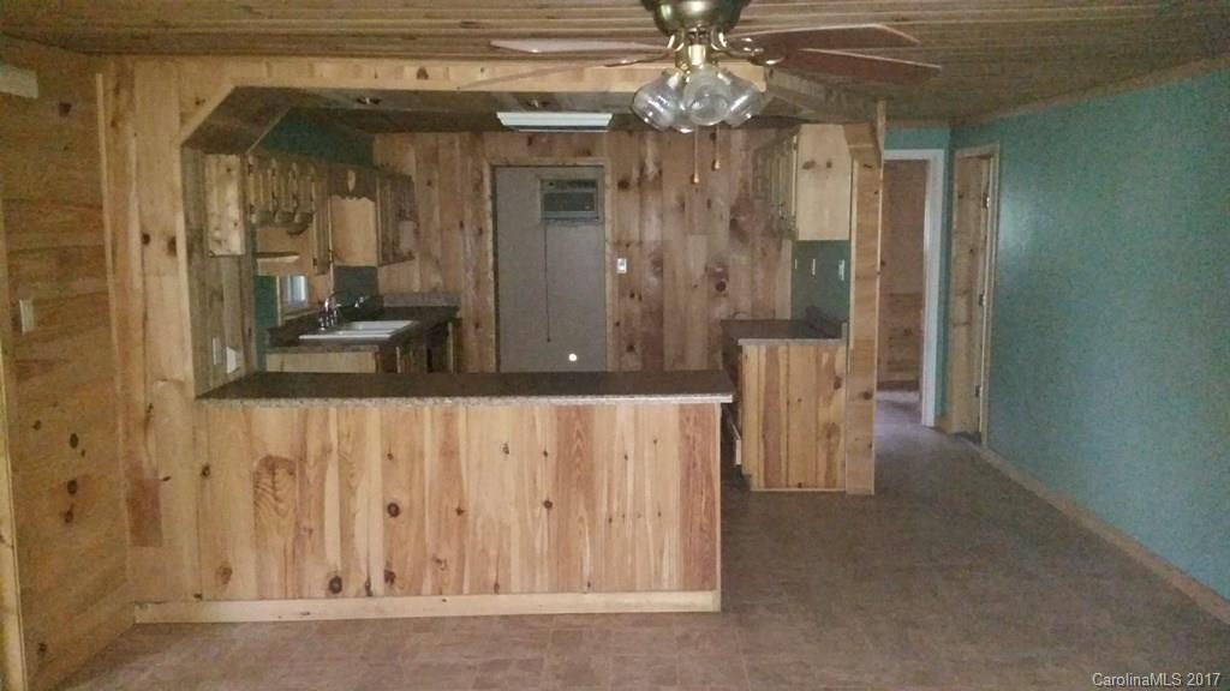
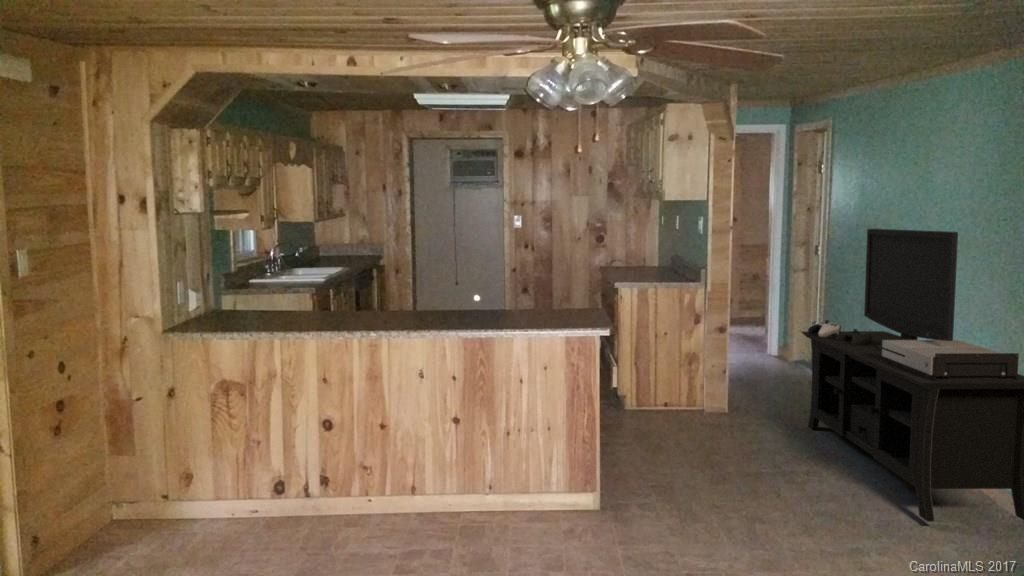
+ media console [800,228,1024,523]
